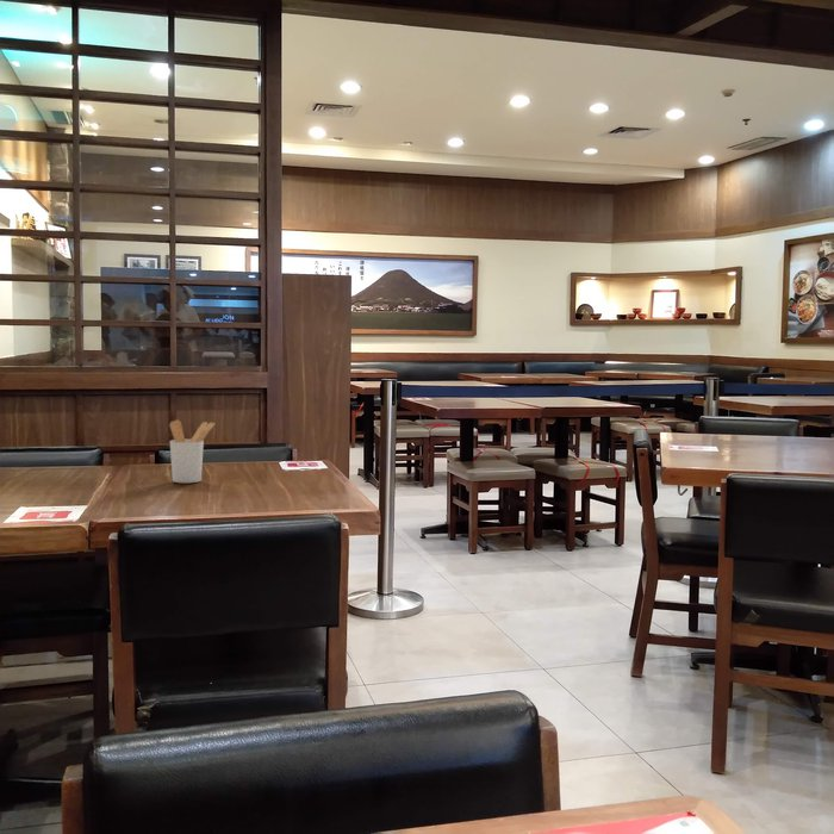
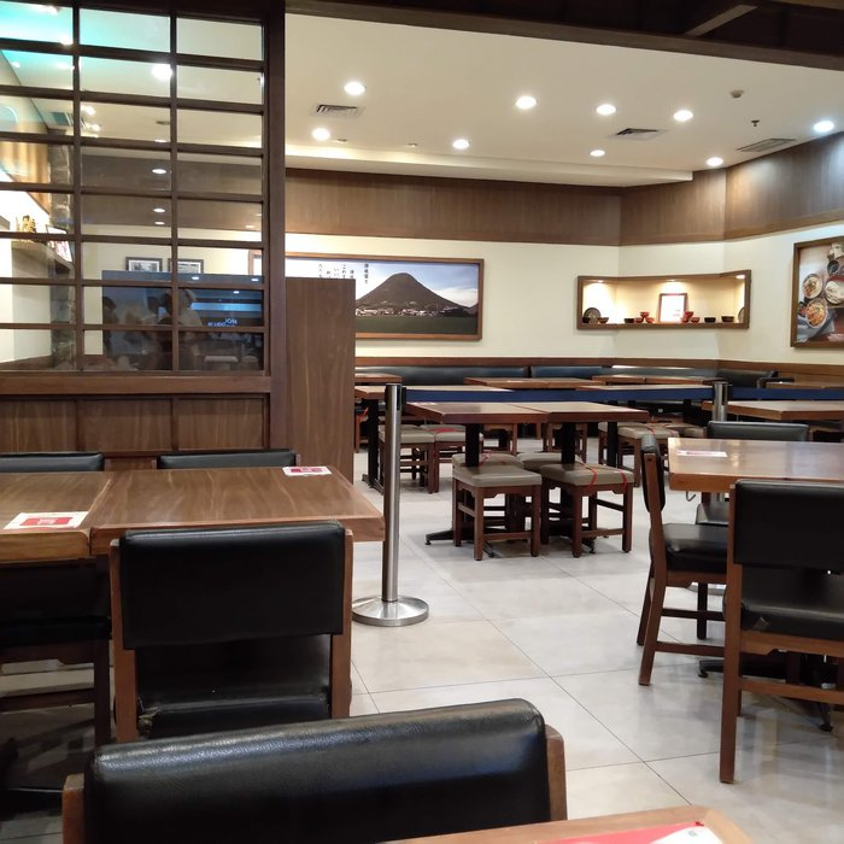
- utensil holder [168,418,216,484]
